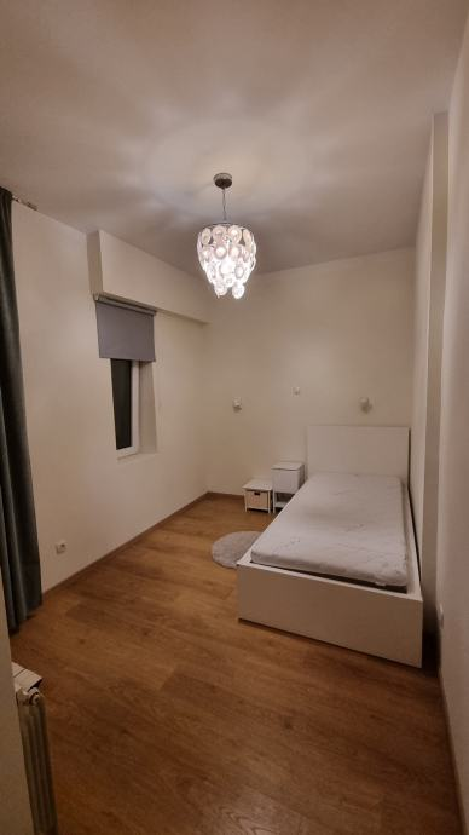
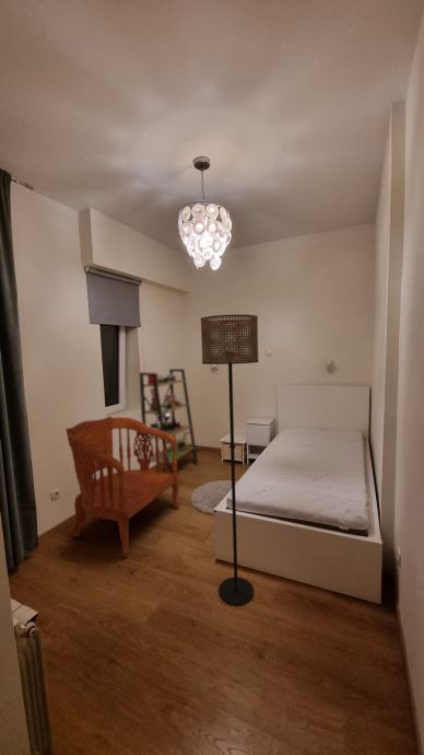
+ armchair [64,415,180,559]
+ floor lamp [200,314,259,606]
+ shelving unit [138,368,199,473]
